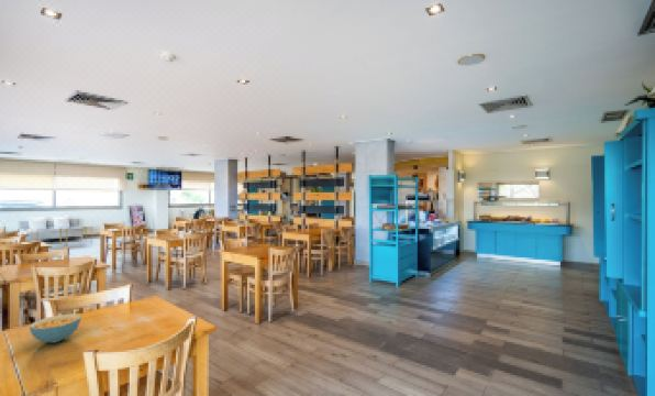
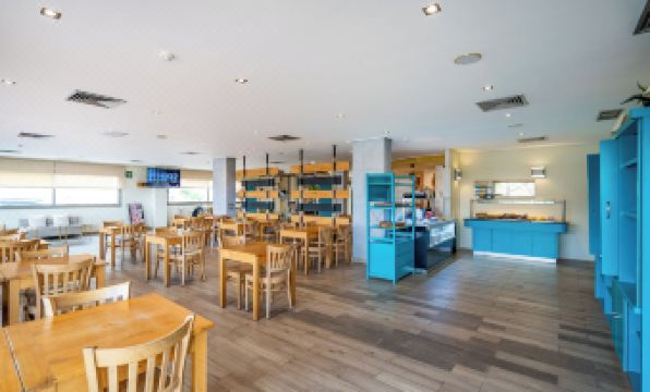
- cereal bowl [29,312,82,344]
